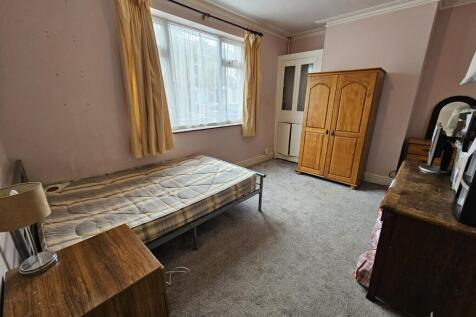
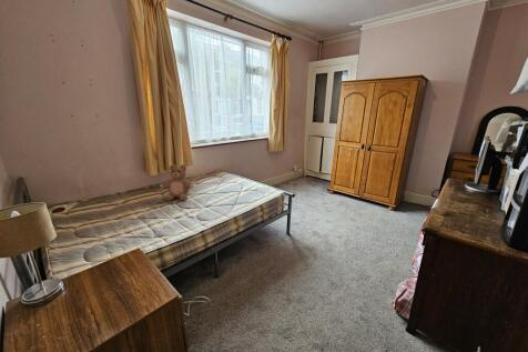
+ teddy bear [159,163,195,202]
